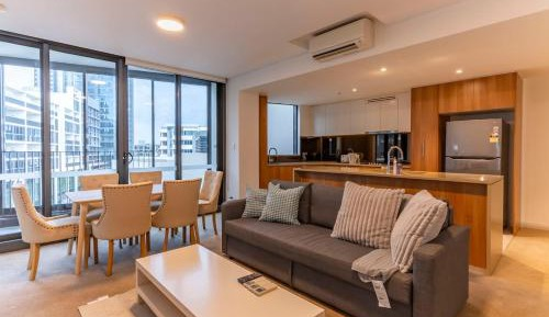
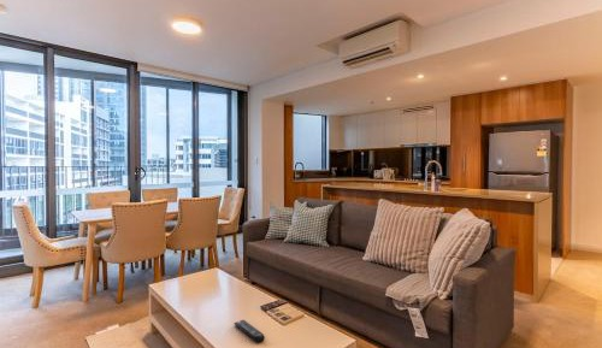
+ remote control [232,319,266,343]
